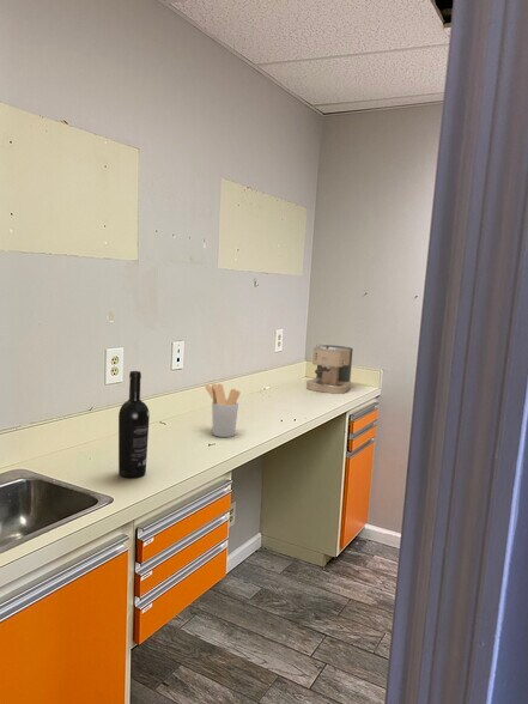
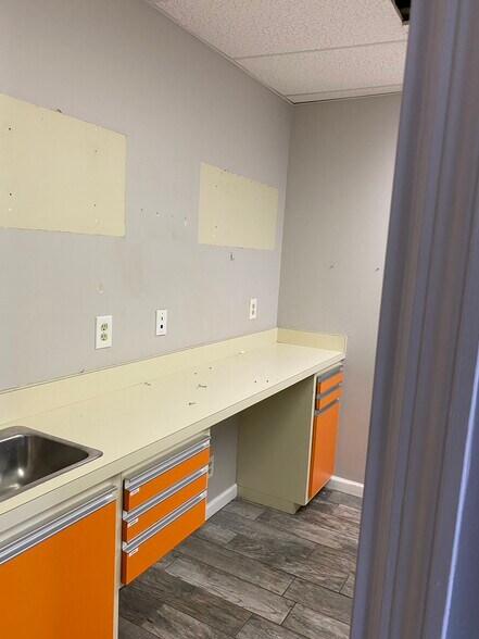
- utensil holder [204,383,241,438]
- wine bottle [117,370,151,479]
- coffee maker [305,344,354,395]
